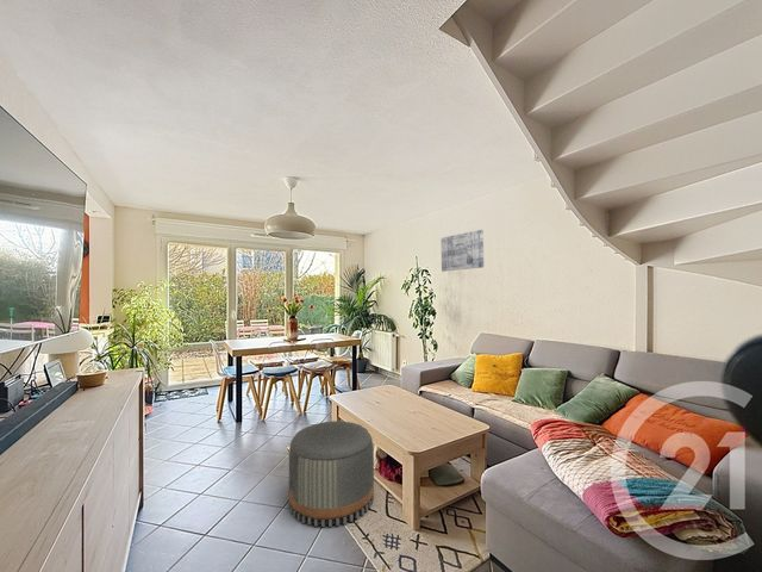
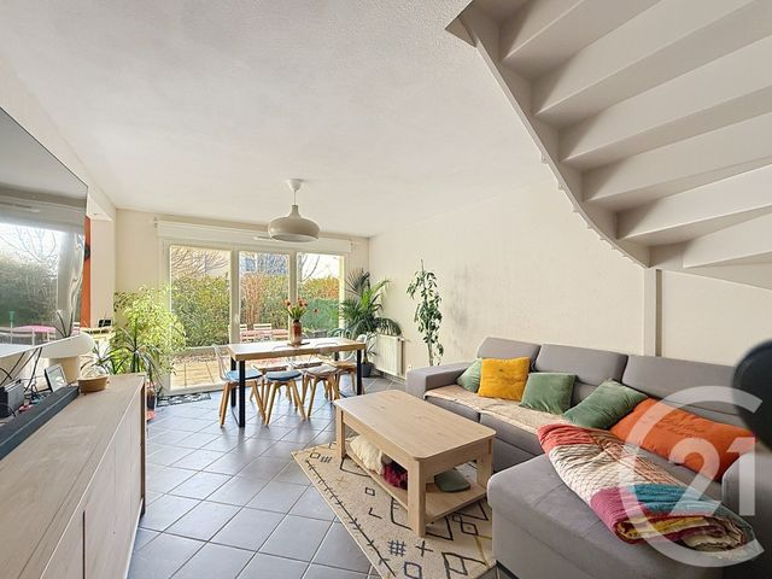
- pouf [288,419,375,528]
- wall art [441,229,485,273]
